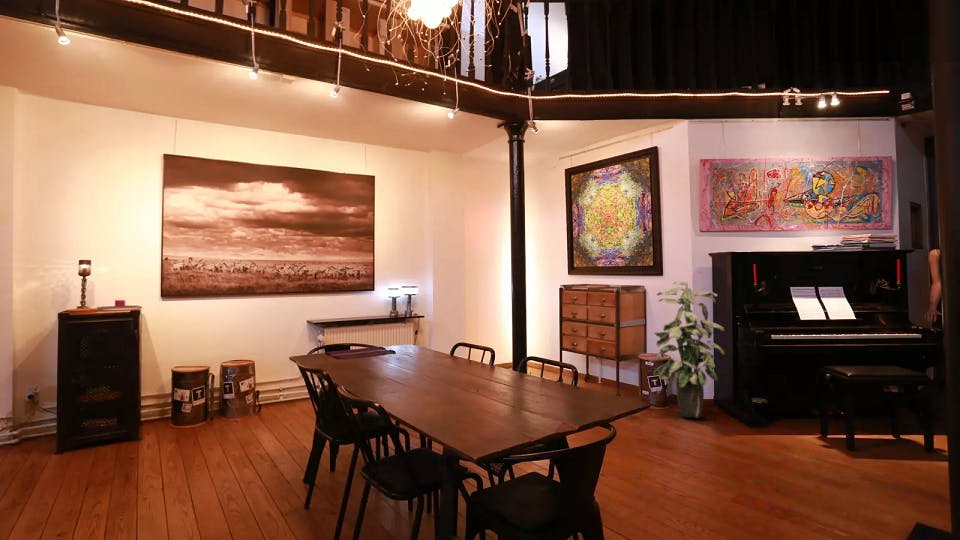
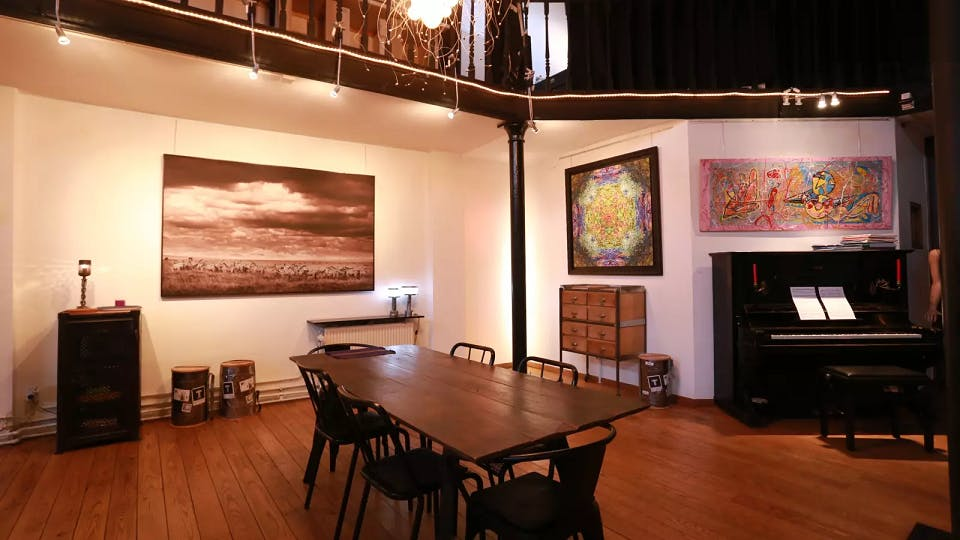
- indoor plant [653,280,726,419]
